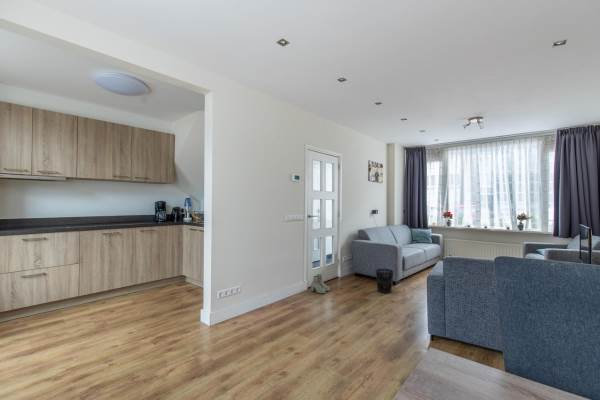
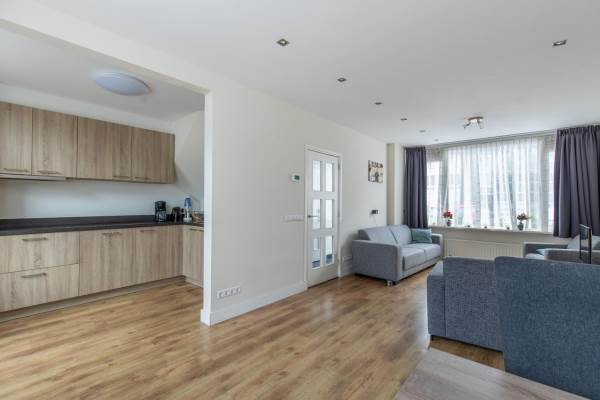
- boots [310,273,330,294]
- wastebasket [375,268,395,294]
